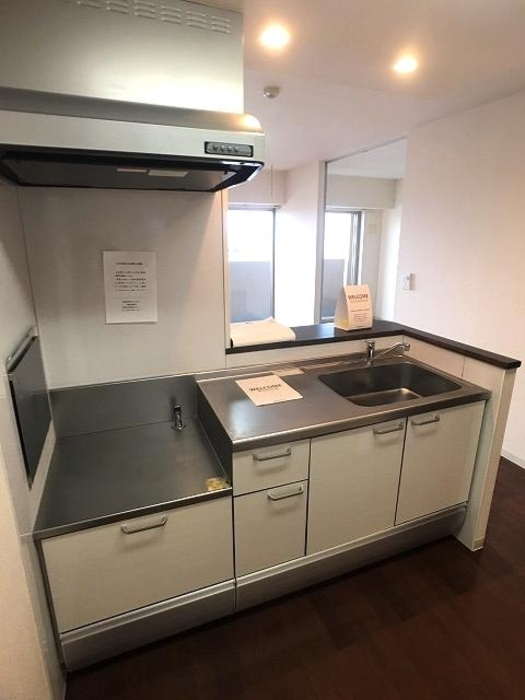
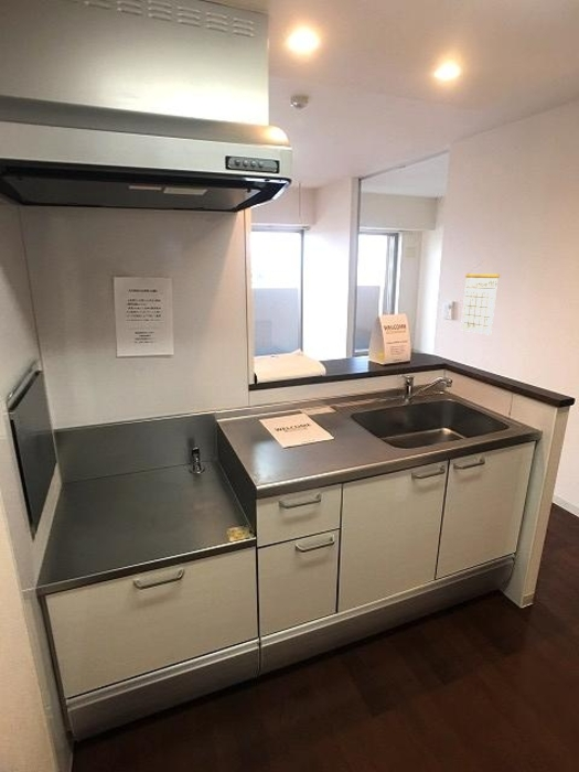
+ calendar [460,259,501,336]
